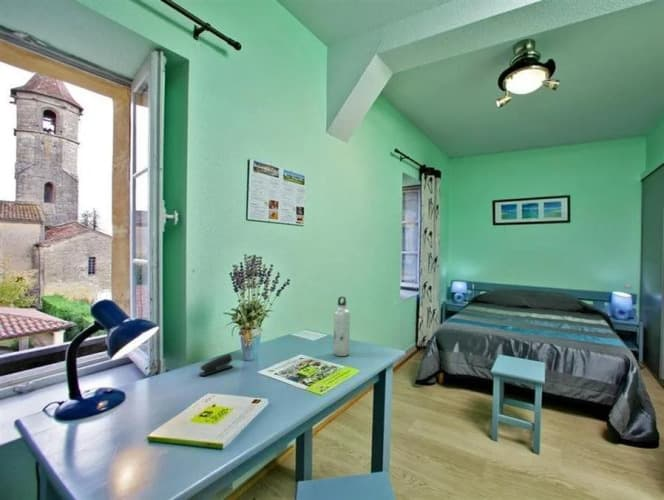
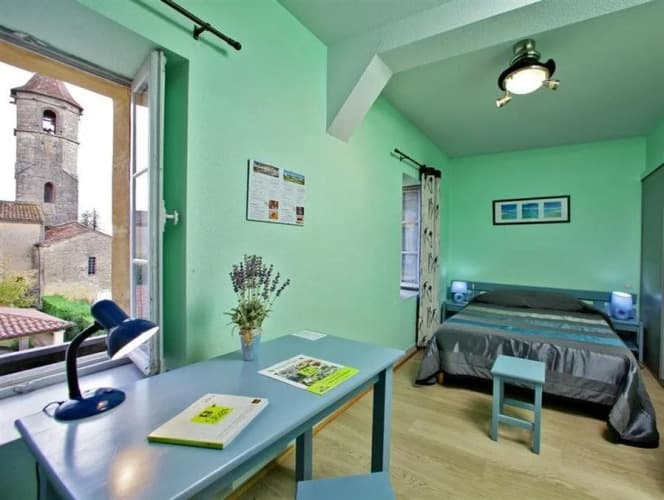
- stapler [198,353,234,377]
- water bottle [333,296,351,357]
